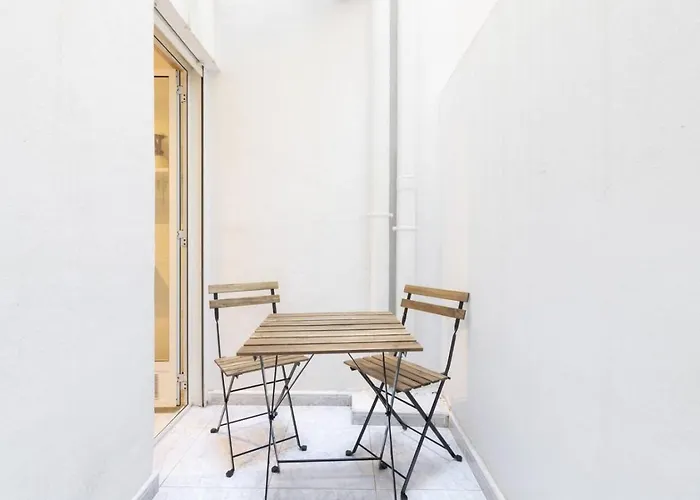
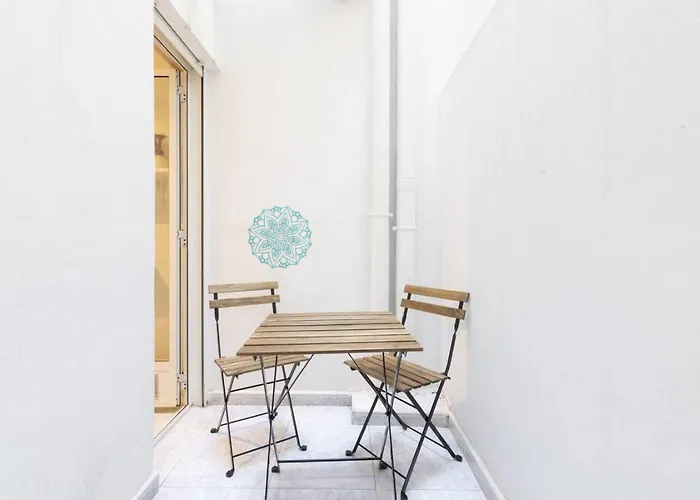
+ wall decoration [247,205,313,270]
